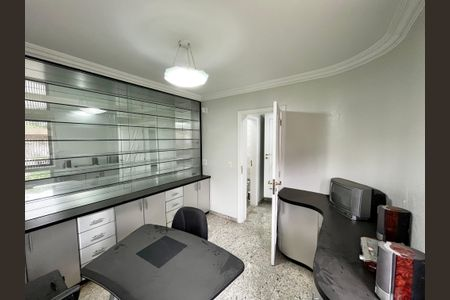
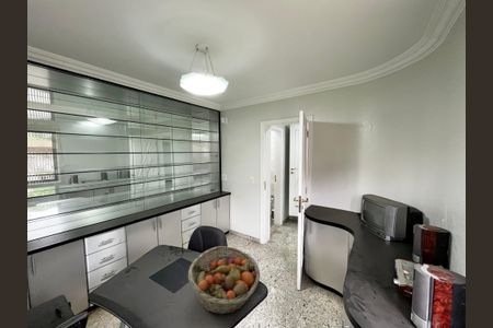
+ fruit basket [187,245,261,315]
